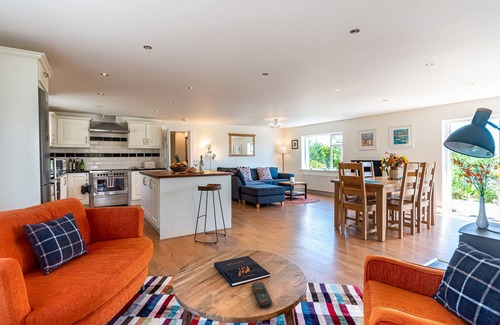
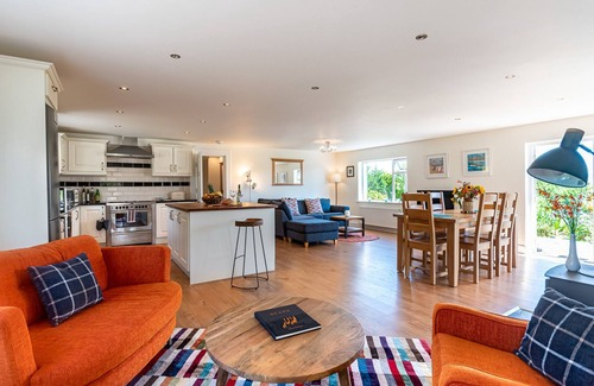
- remote control [251,281,274,308]
